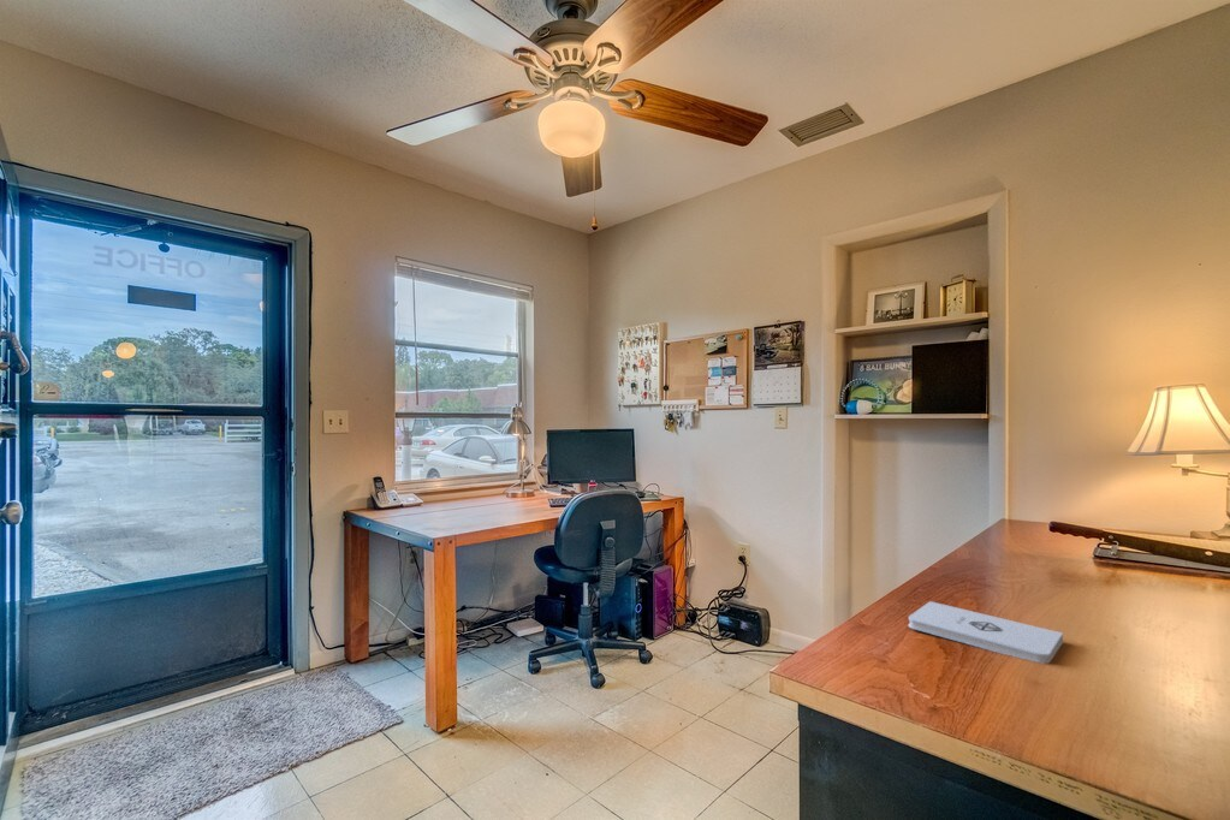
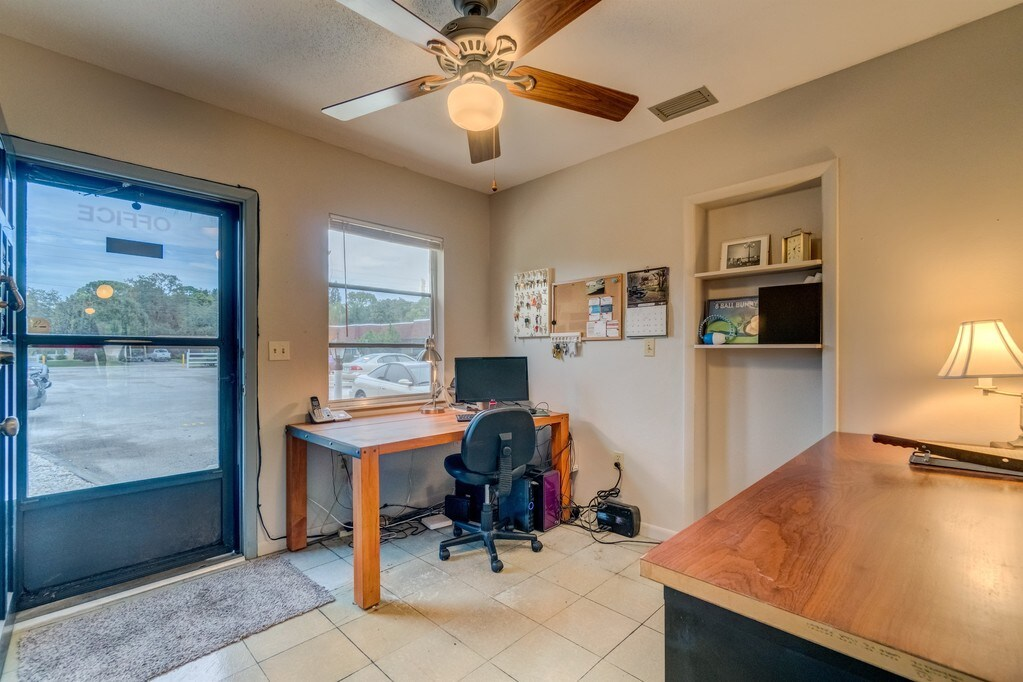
- notepad [908,600,1064,665]
